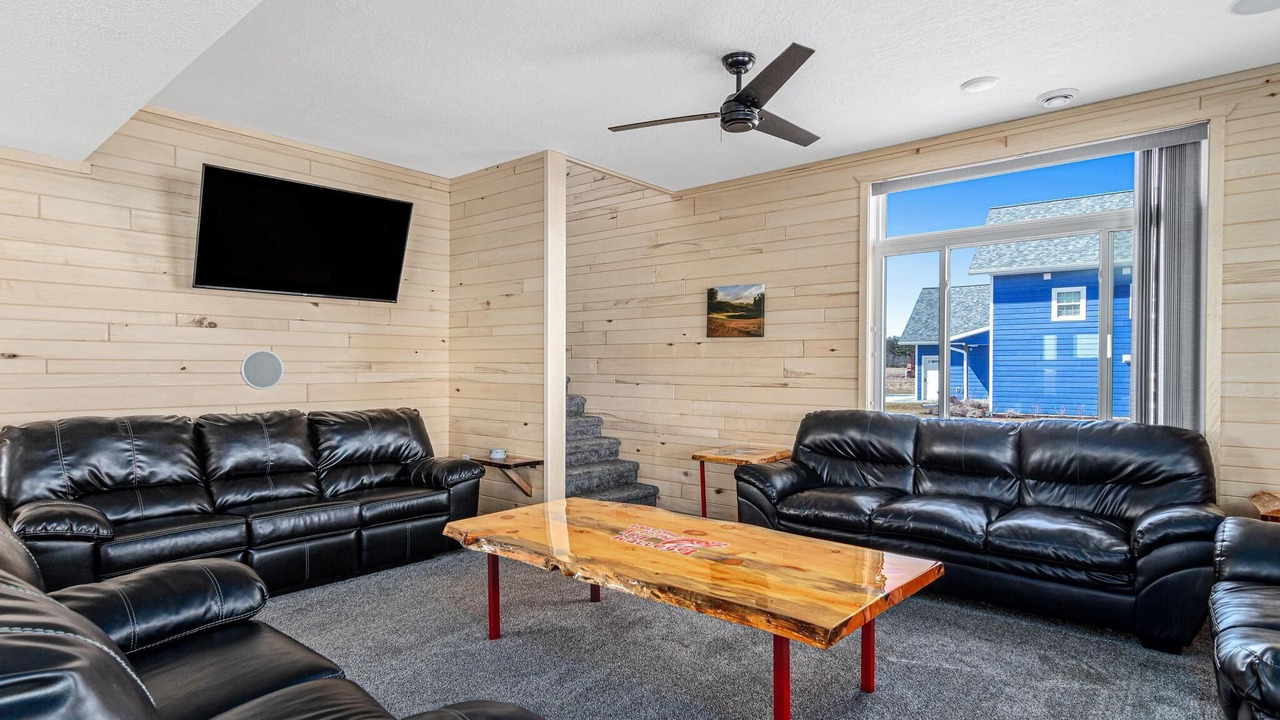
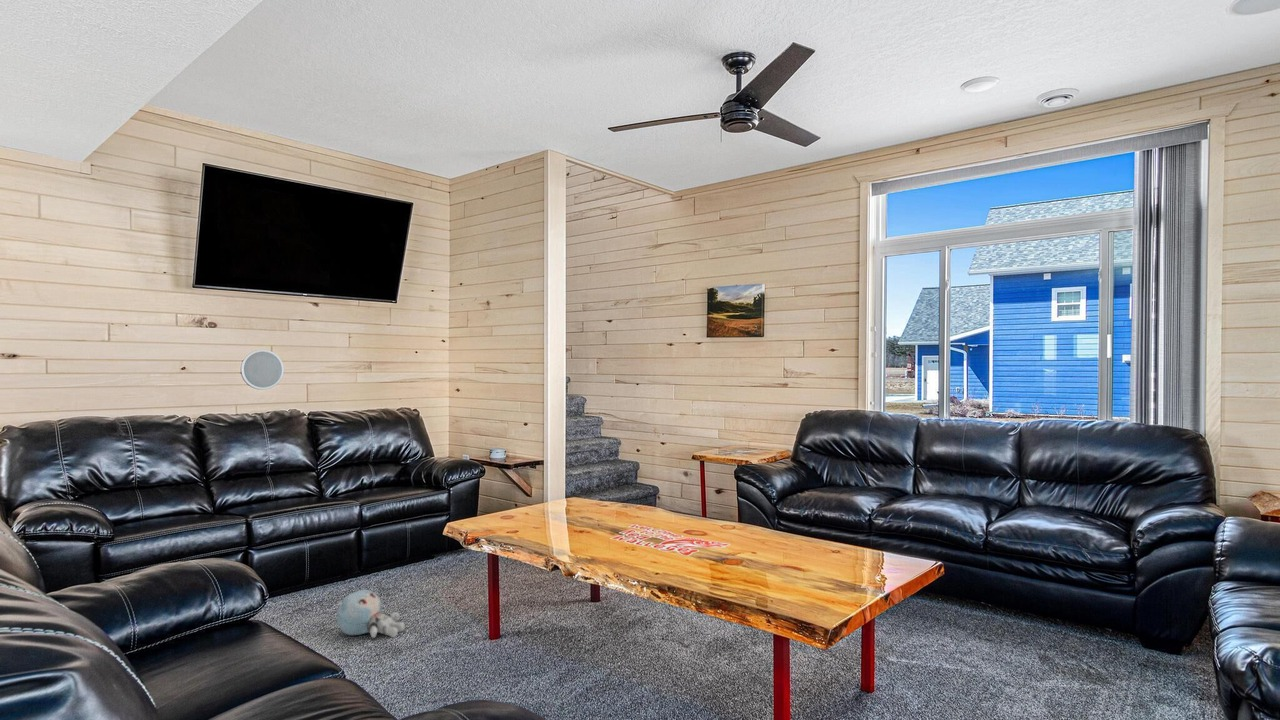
+ plush toy [336,589,406,639]
